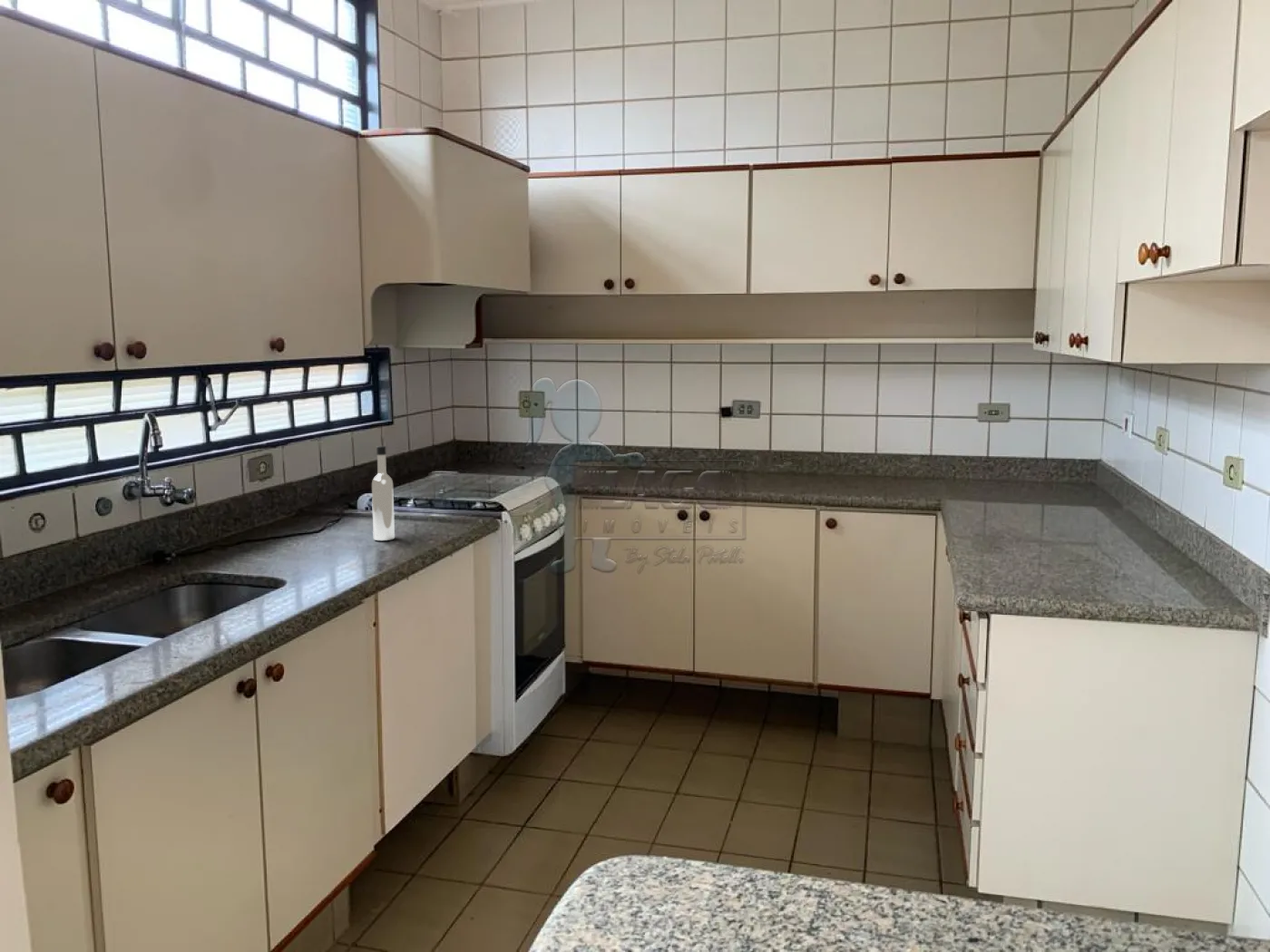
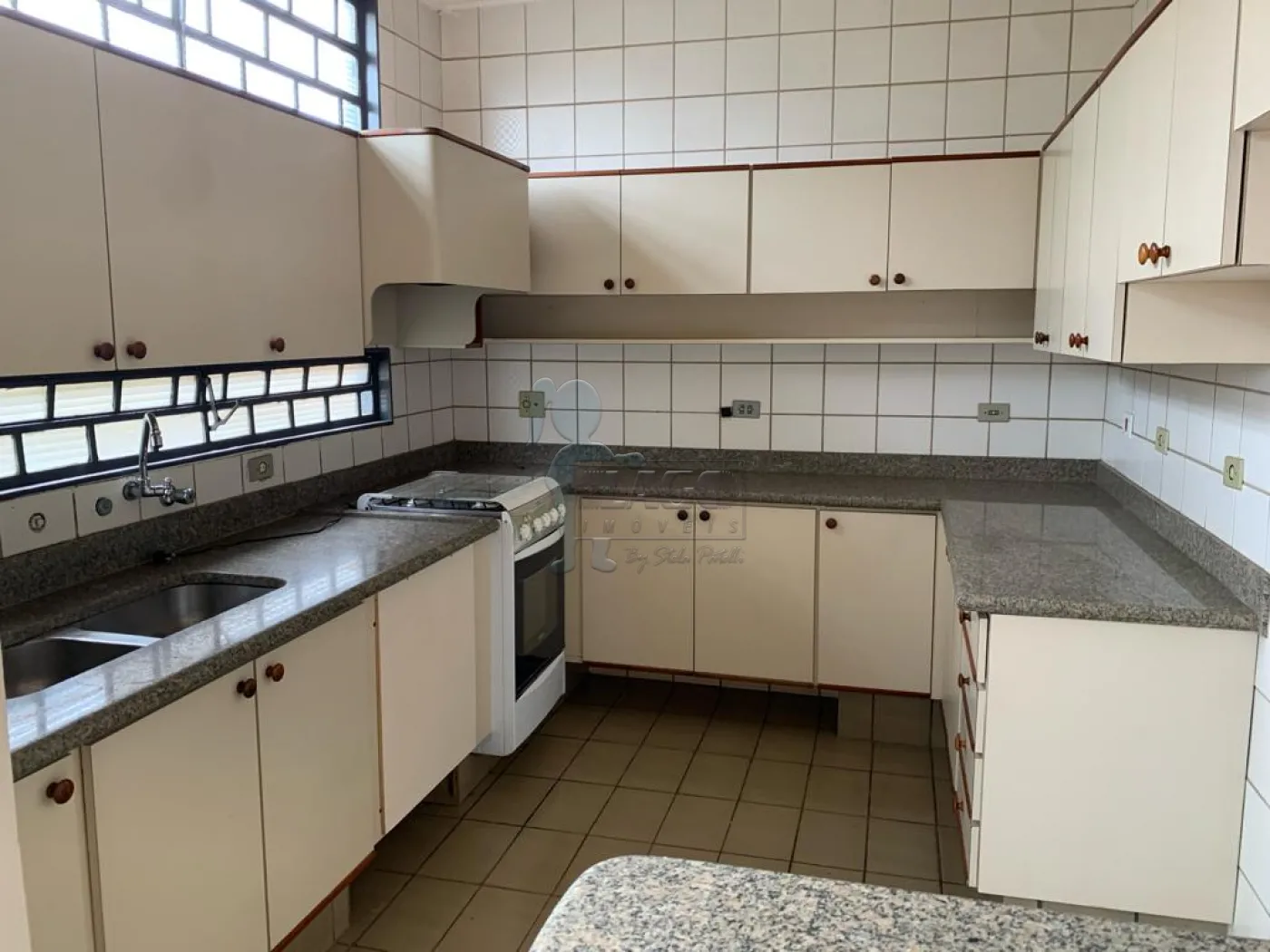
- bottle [371,445,396,541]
